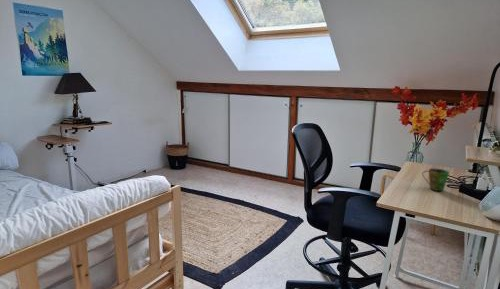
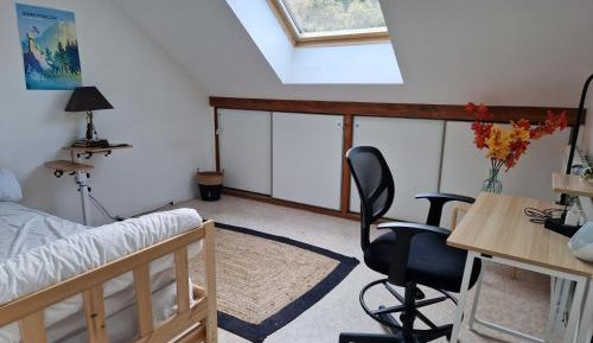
- cup [421,167,450,192]
